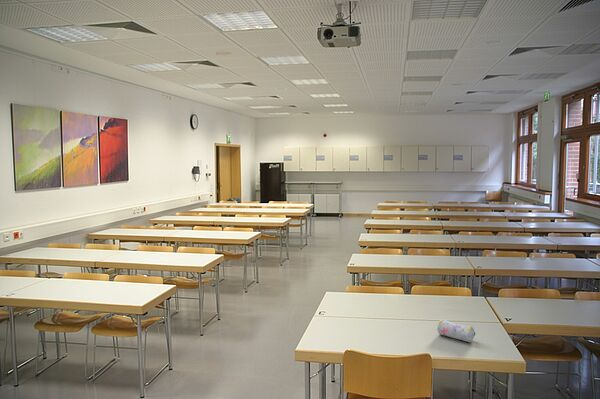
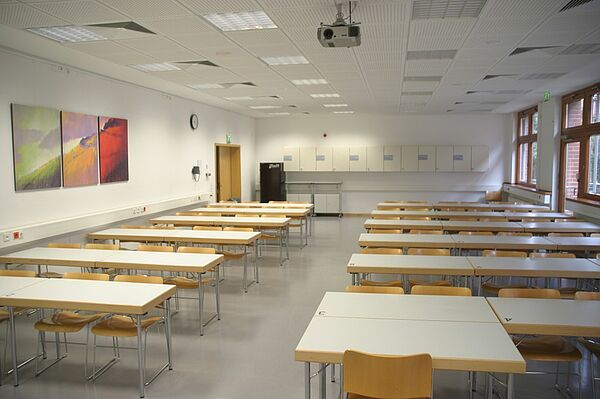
- pencil case [436,318,476,343]
